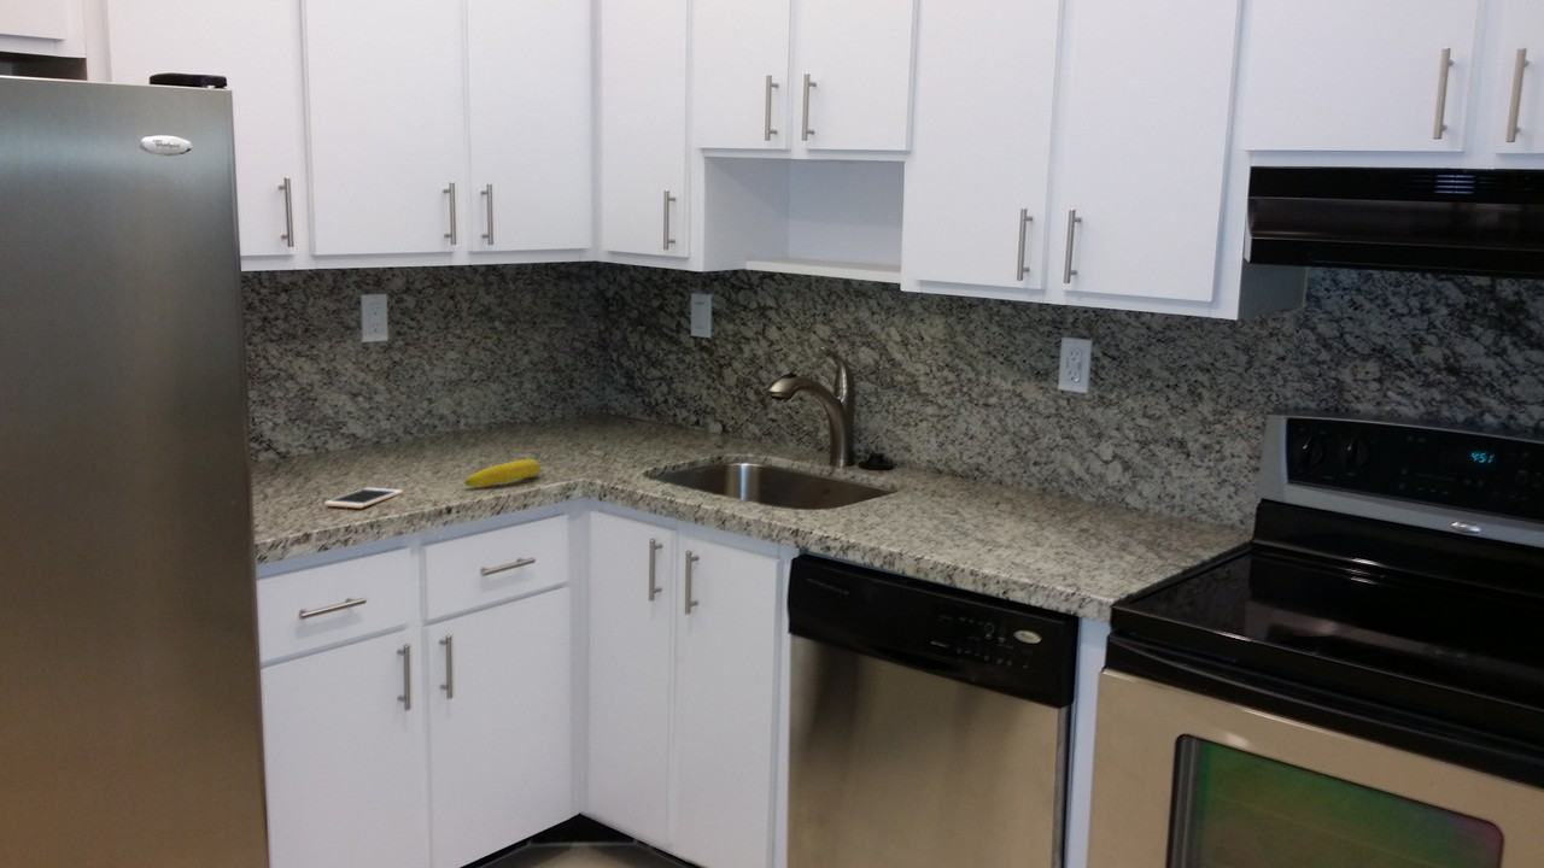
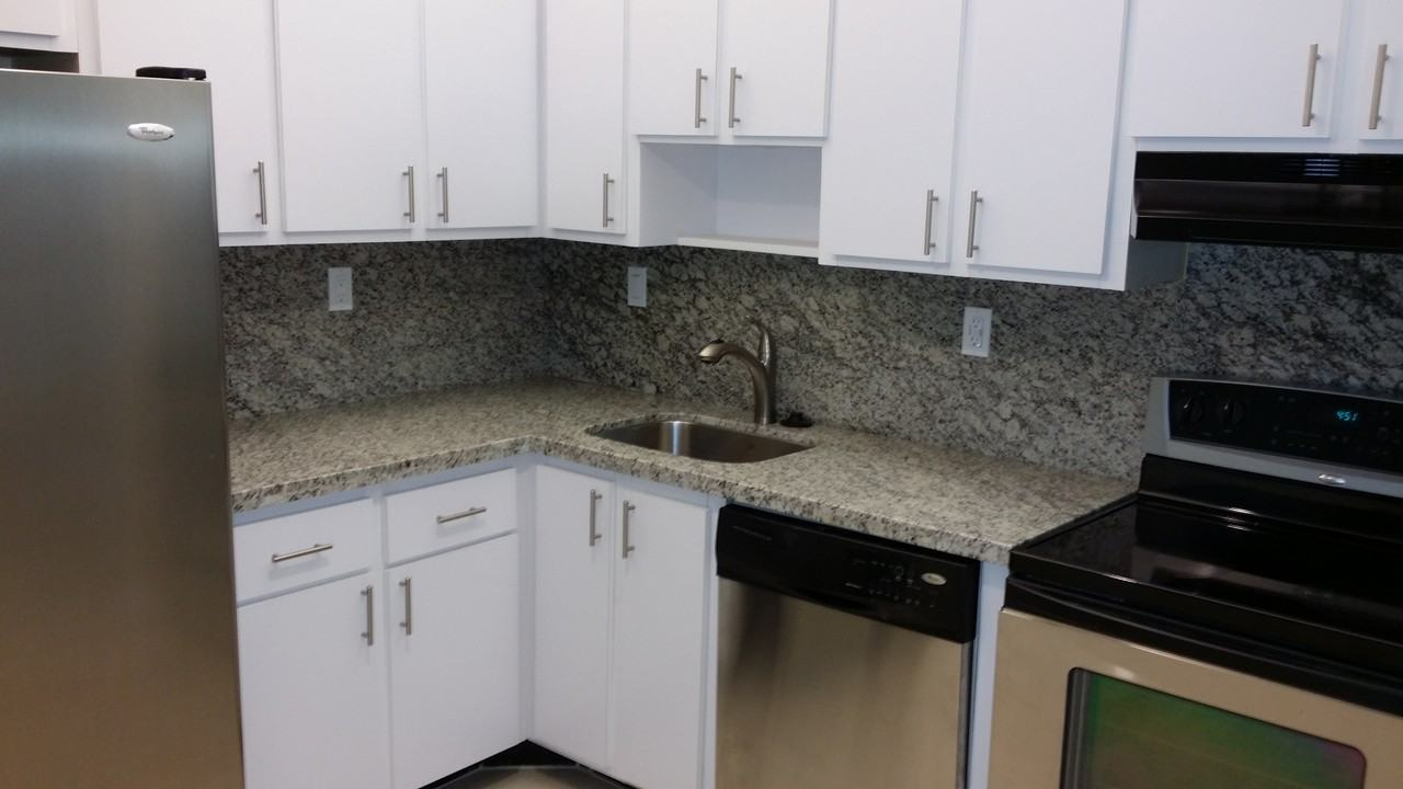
- cell phone [323,487,404,509]
- fruit [463,458,542,488]
